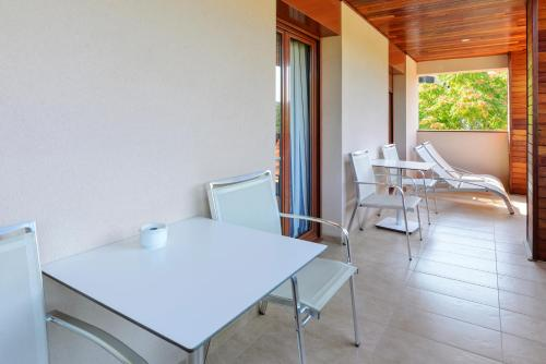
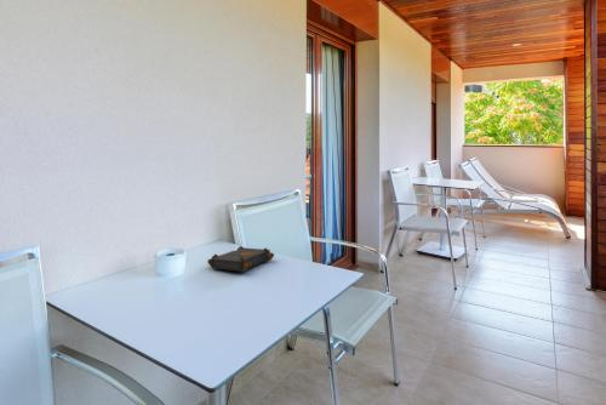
+ book [206,245,275,273]
